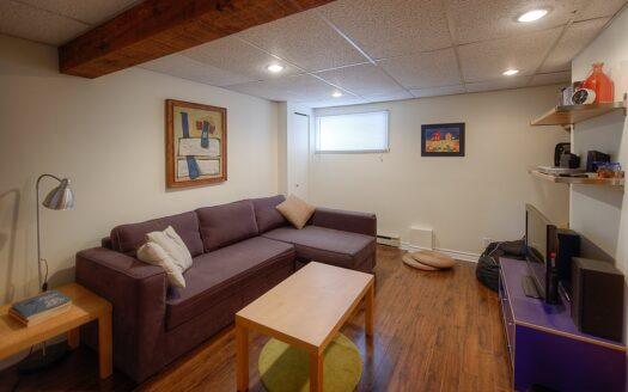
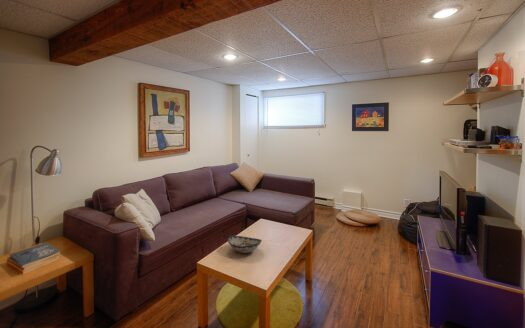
+ decorative bowl [226,235,263,254]
